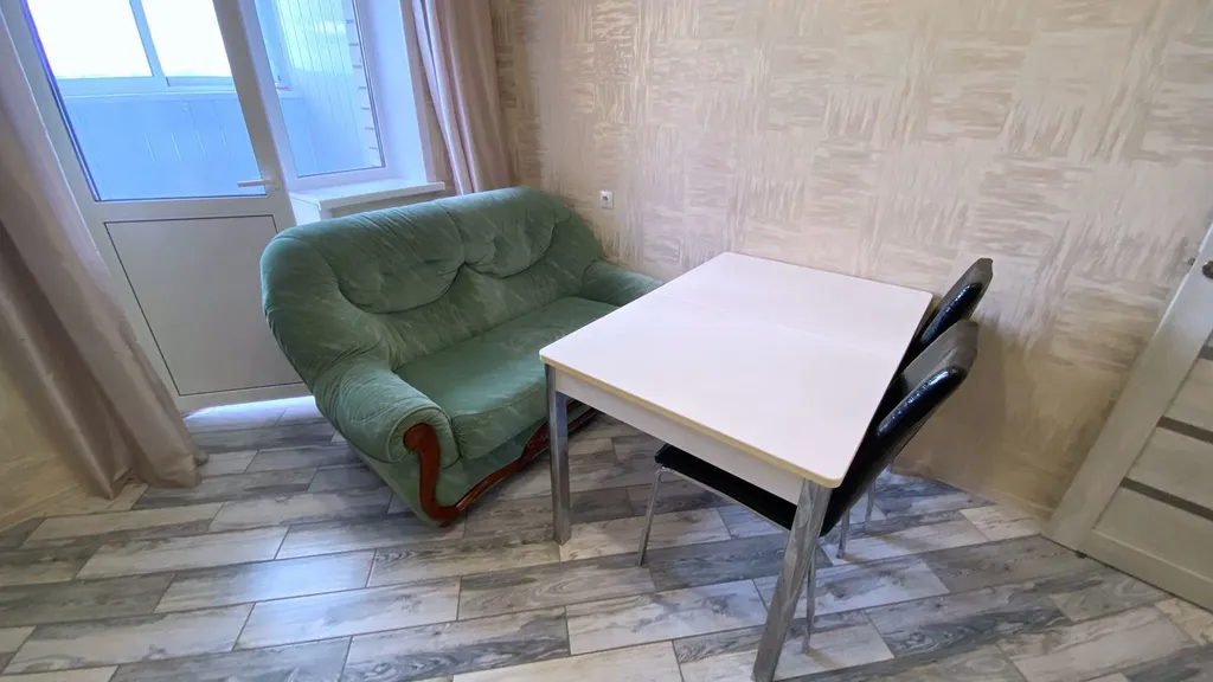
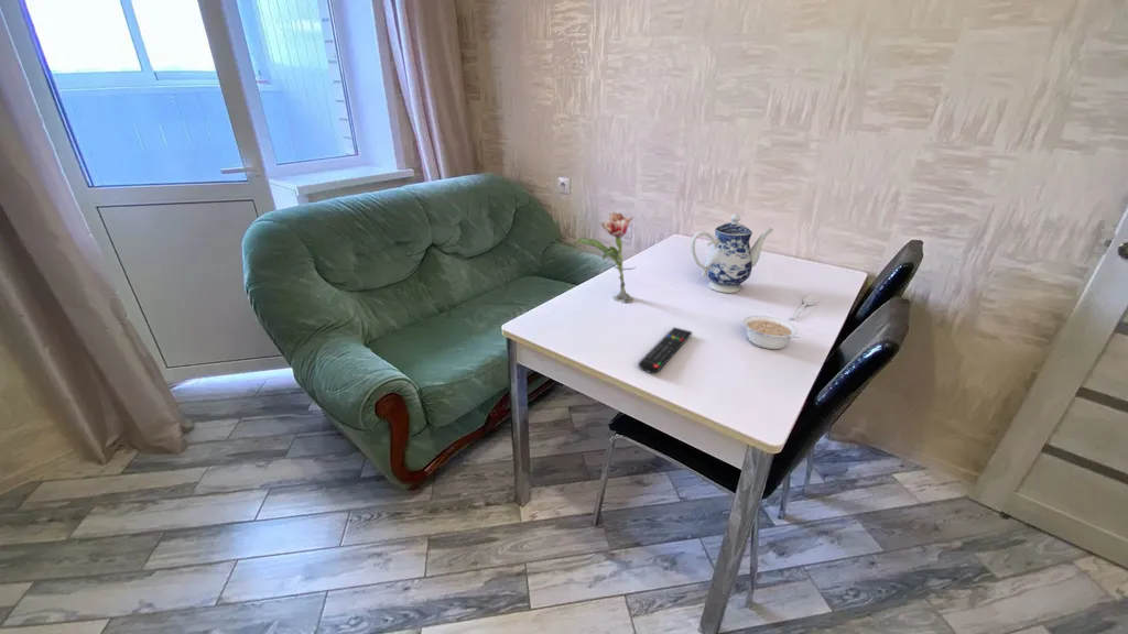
+ legume [741,315,800,350]
+ remote control [637,326,693,374]
+ flower [576,210,637,304]
+ teapot [690,212,774,294]
+ spoon [790,294,818,320]
